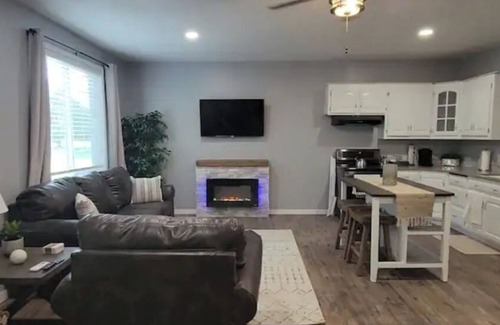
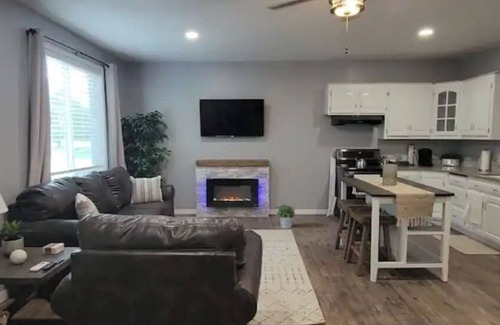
+ potted plant [275,203,296,229]
